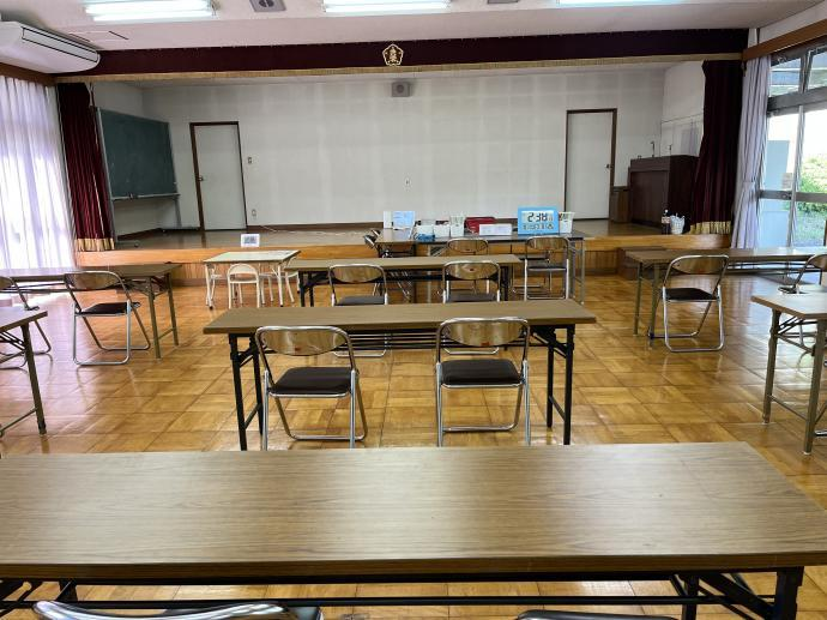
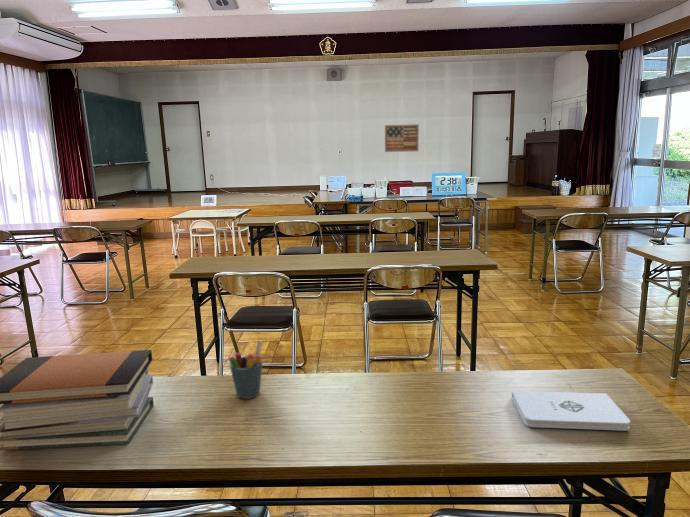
+ wall art [384,124,420,153]
+ notepad [511,390,631,432]
+ pen holder [228,339,264,400]
+ book stack [0,349,155,451]
